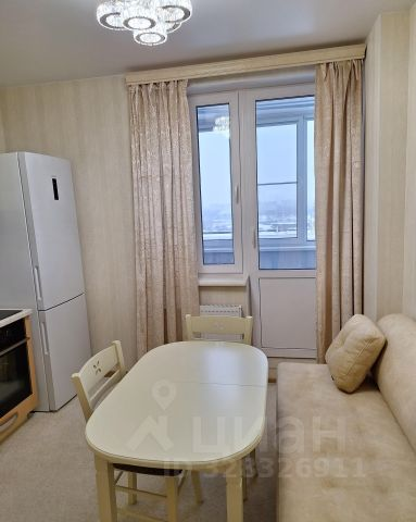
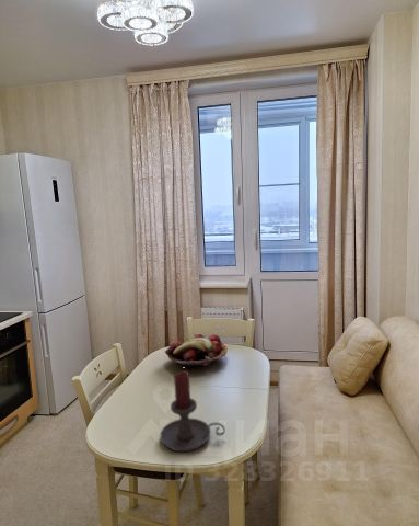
+ fruit basket [164,333,229,371]
+ candle holder [159,369,226,453]
